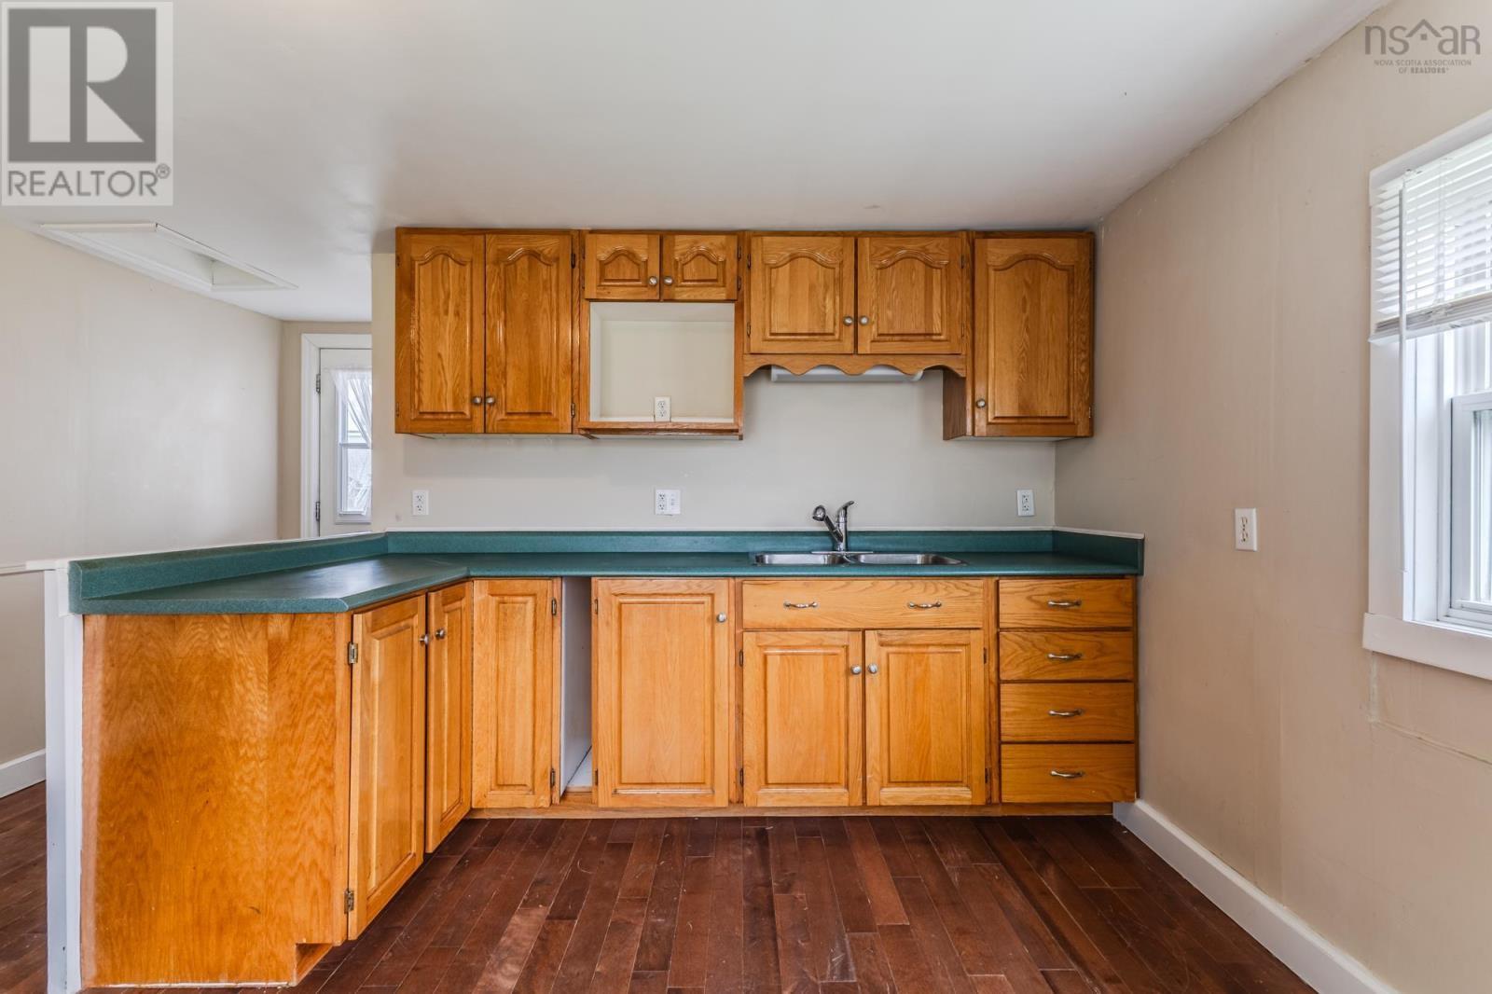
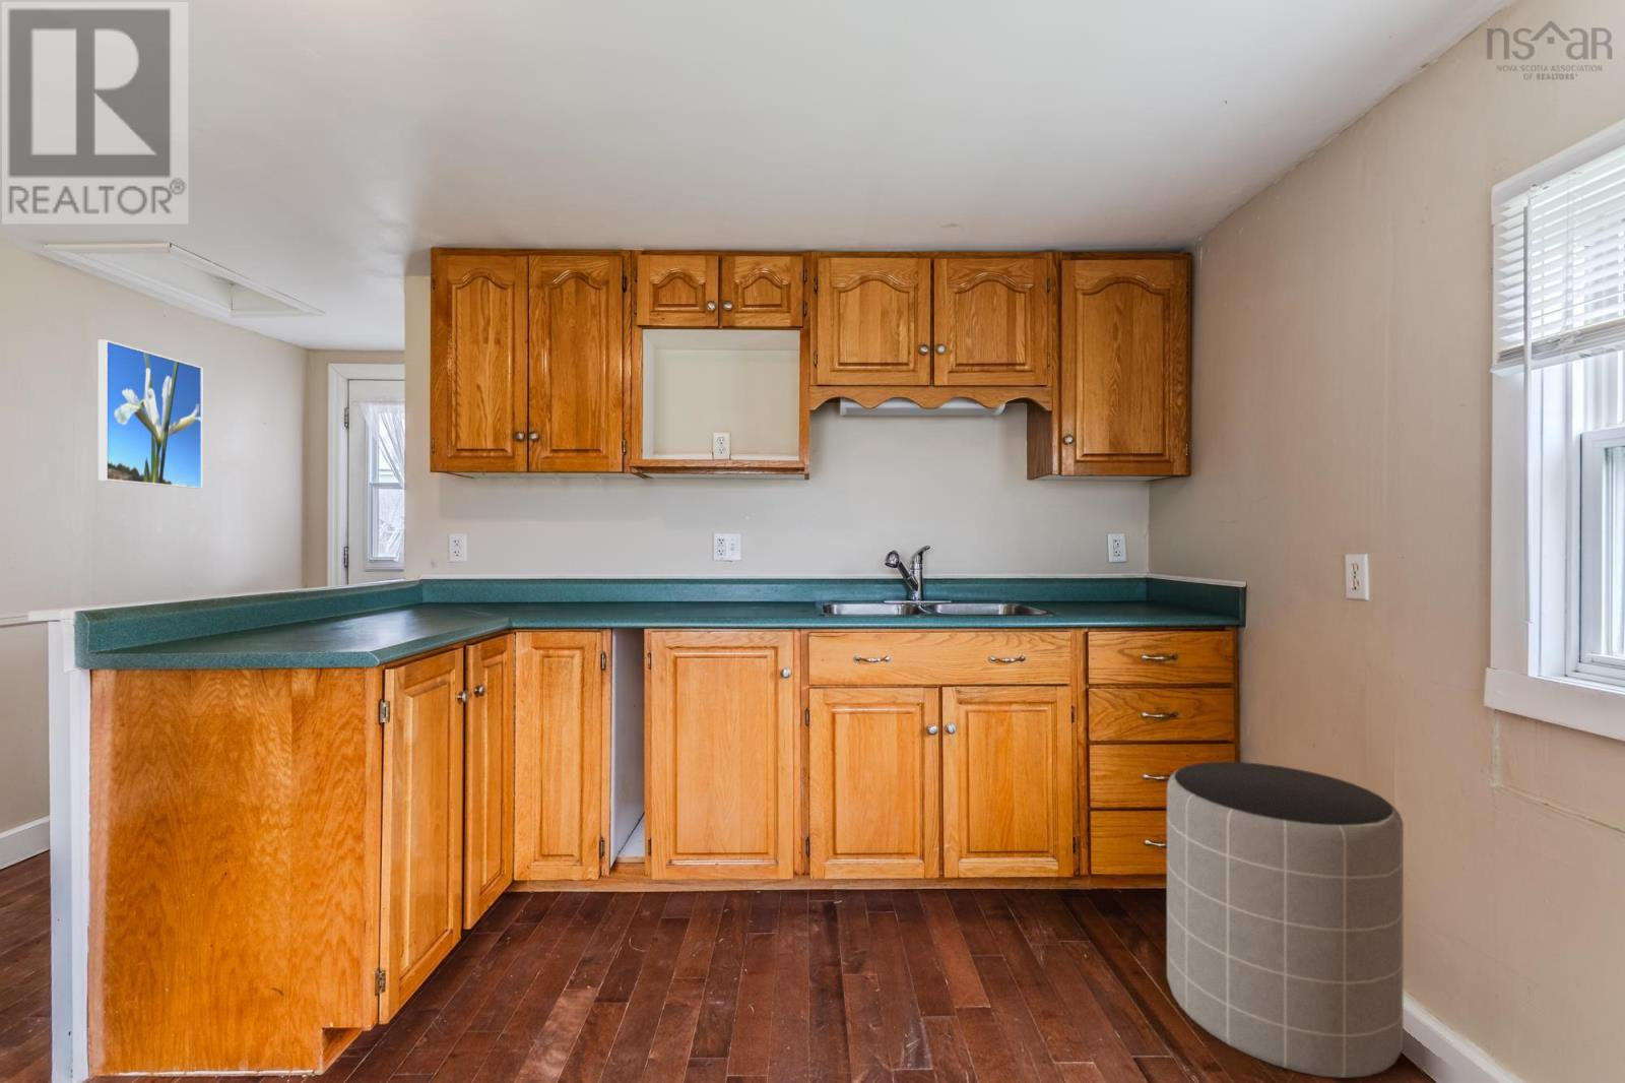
+ trash can [1166,761,1405,1079]
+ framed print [98,340,204,490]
